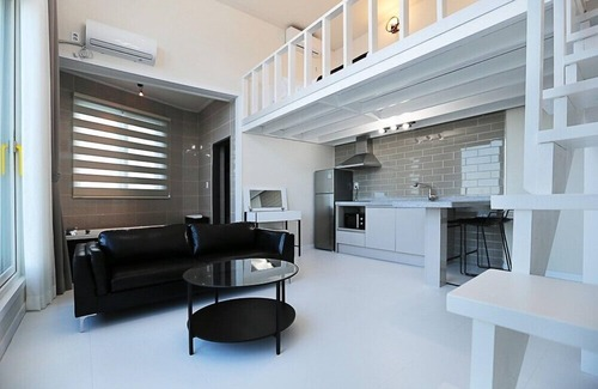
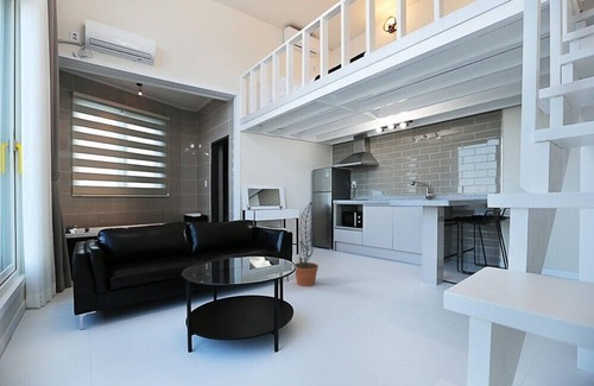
+ decorative plant [295,201,320,287]
